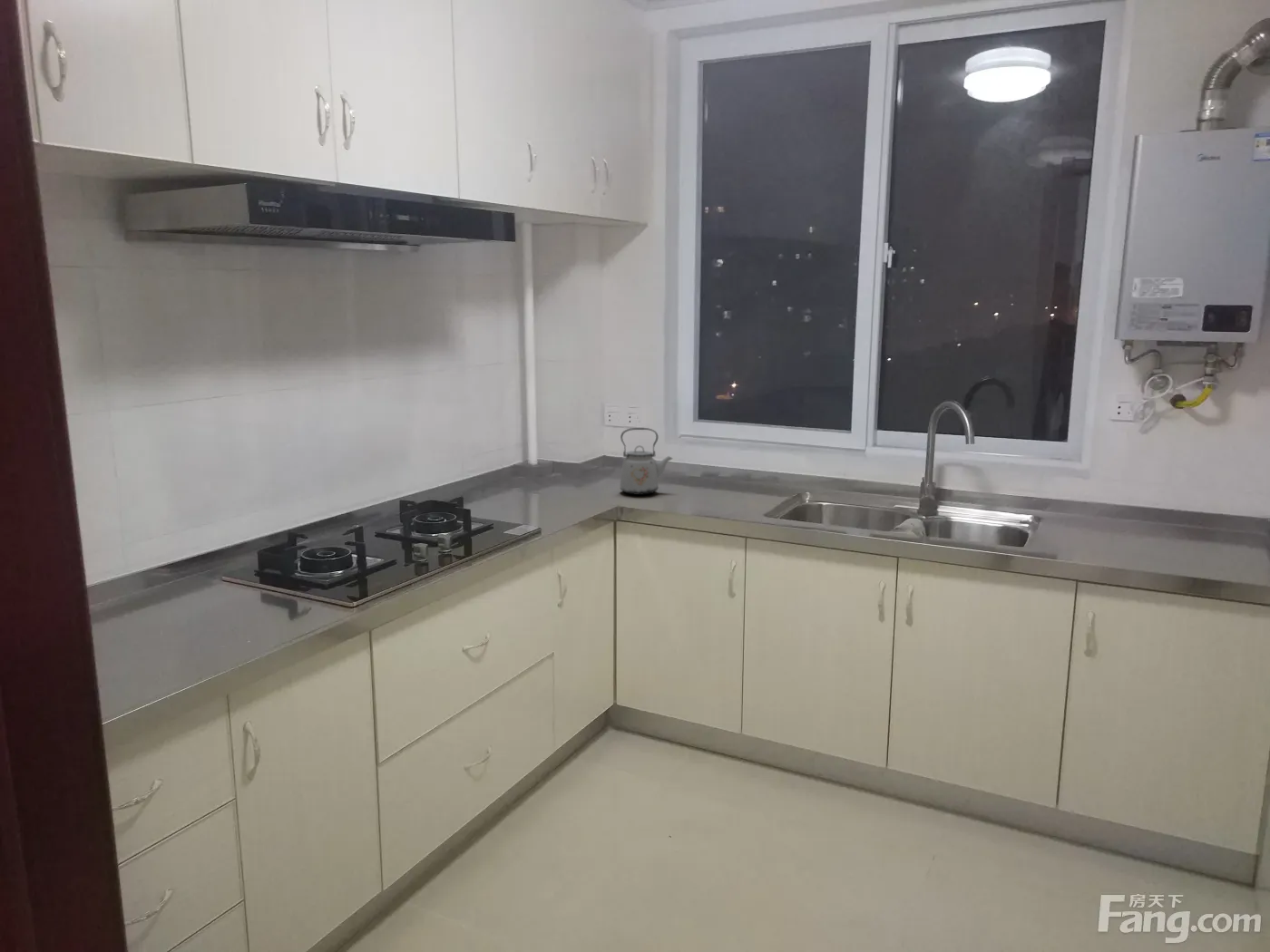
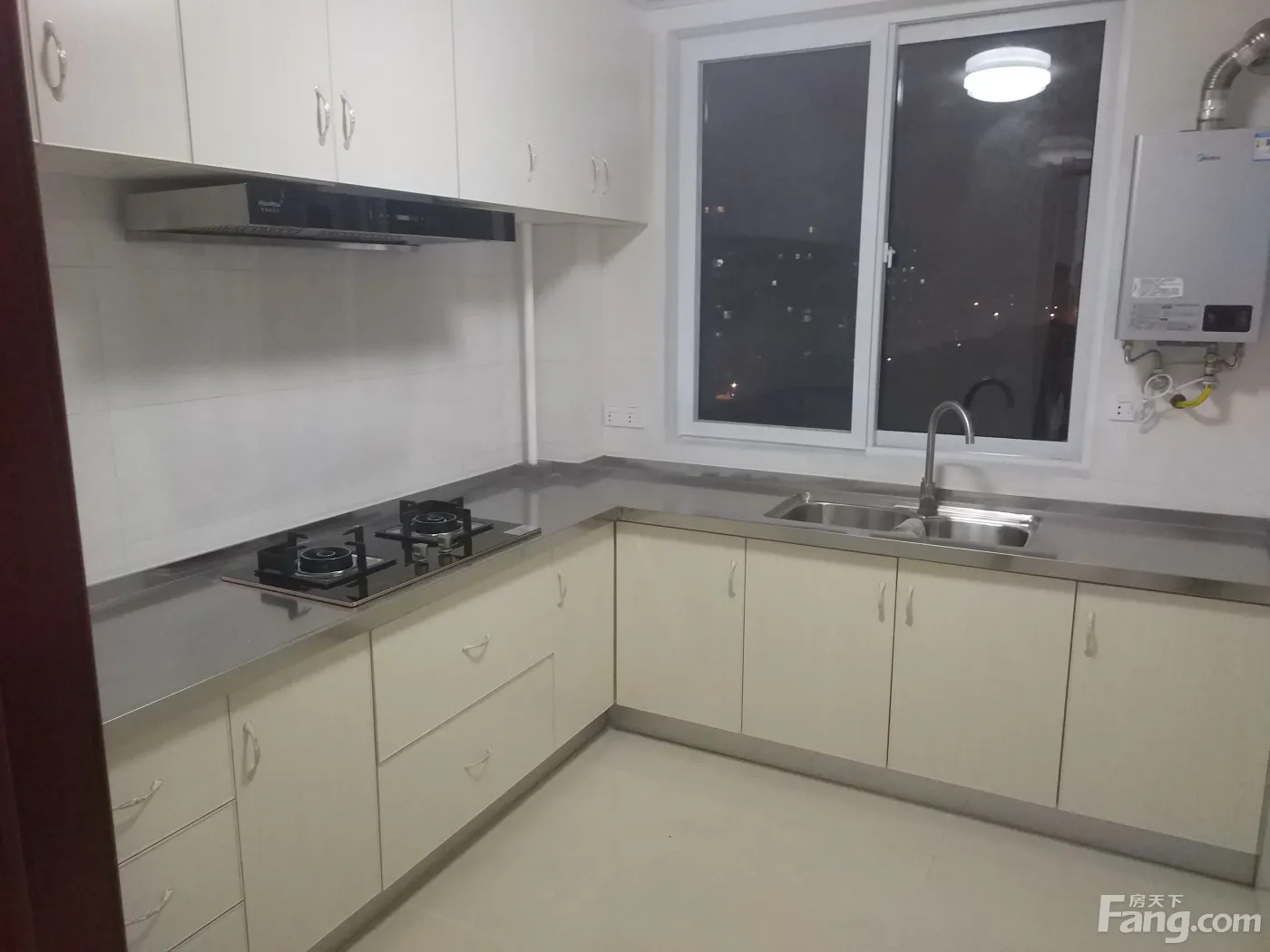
- kettle [619,427,674,496]
